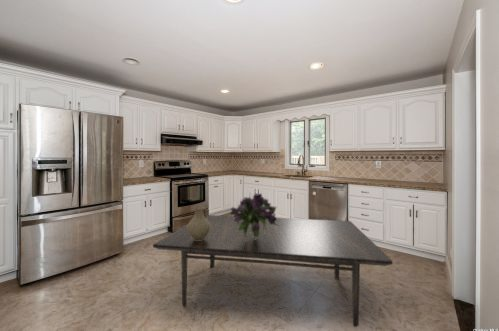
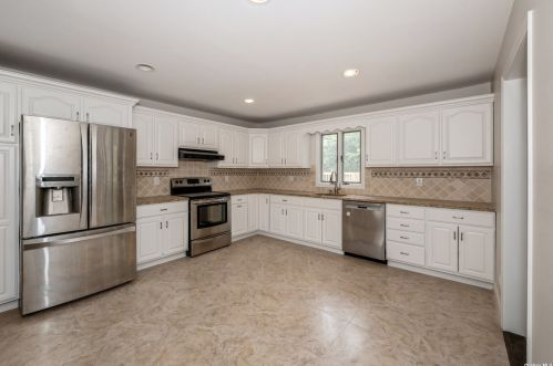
- dining table [152,214,394,328]
- bouquet [229,192,280,240]
- ceramic jug [187,206,211,241]
